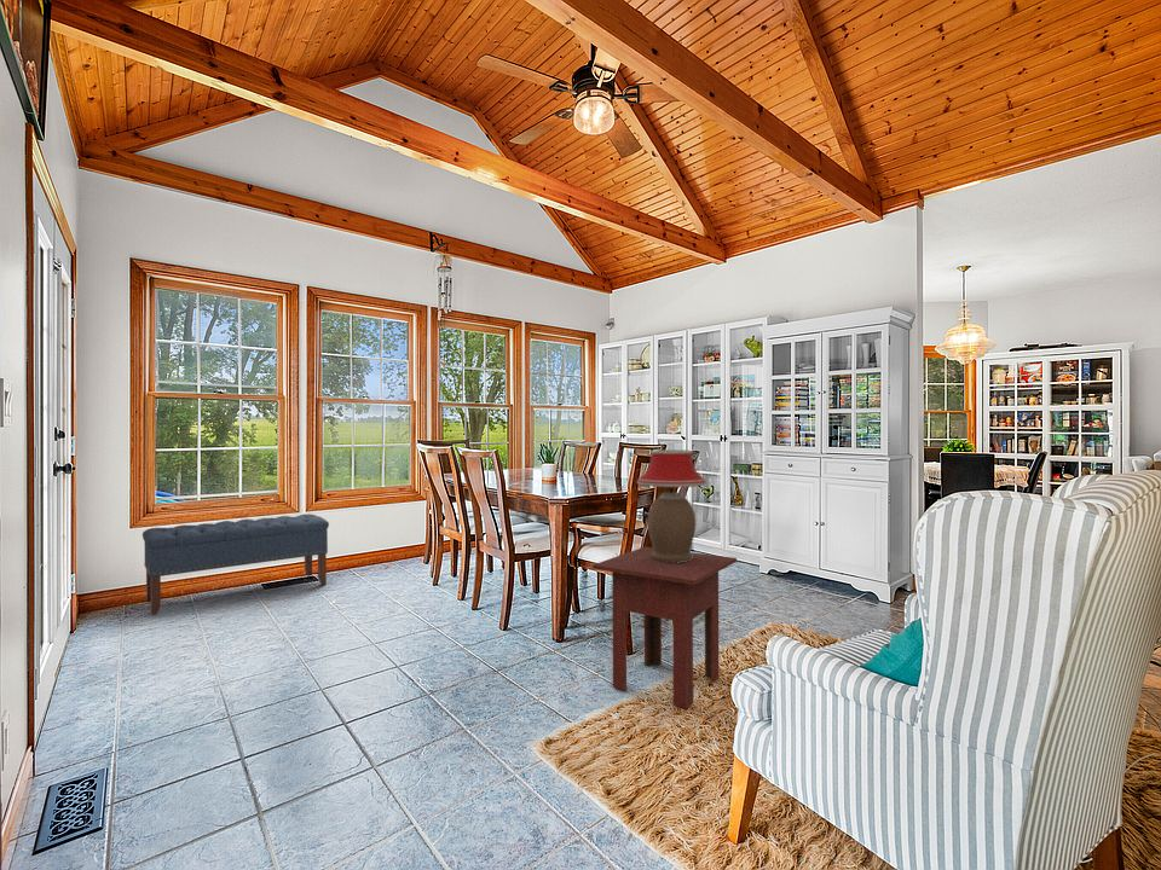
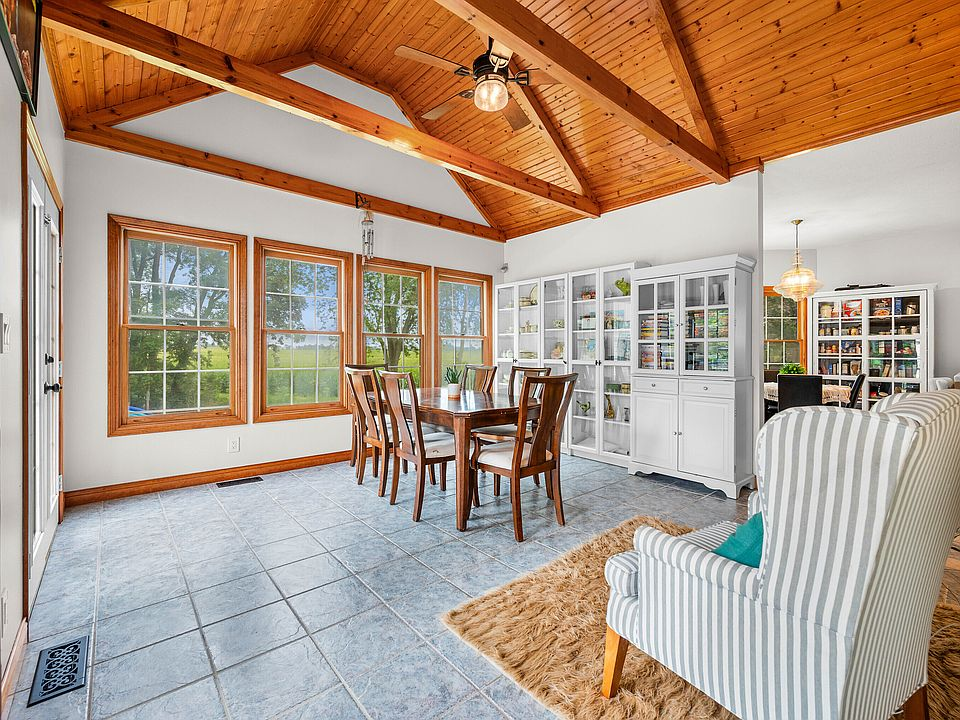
- bench [141,512,330,615]
- table lamp [636,448,707,563]
- side table [591,546,738,710]
